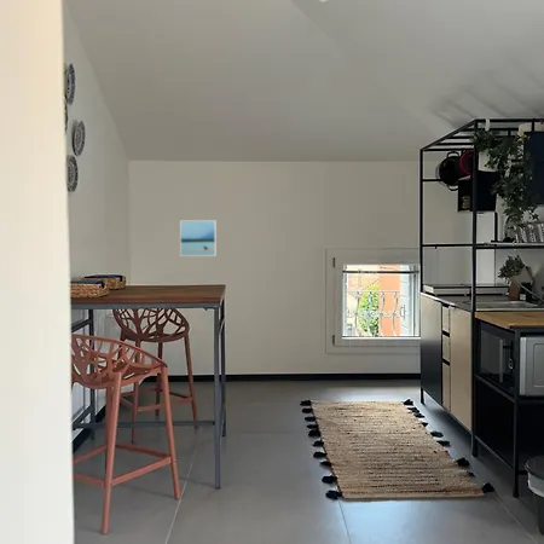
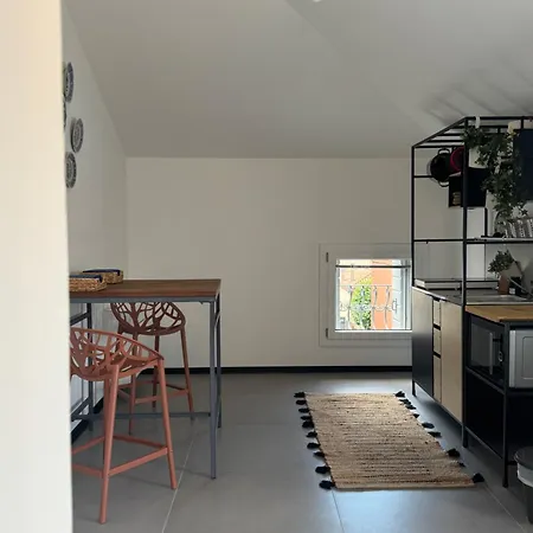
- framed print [179,219,218,257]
